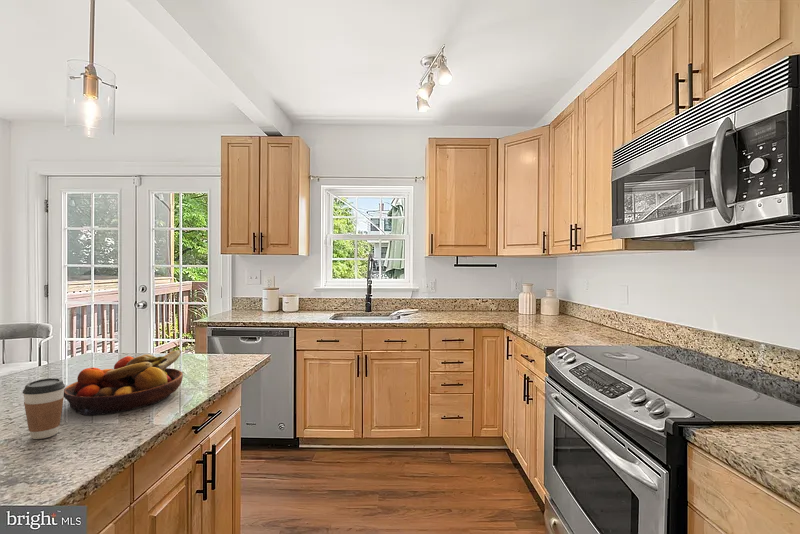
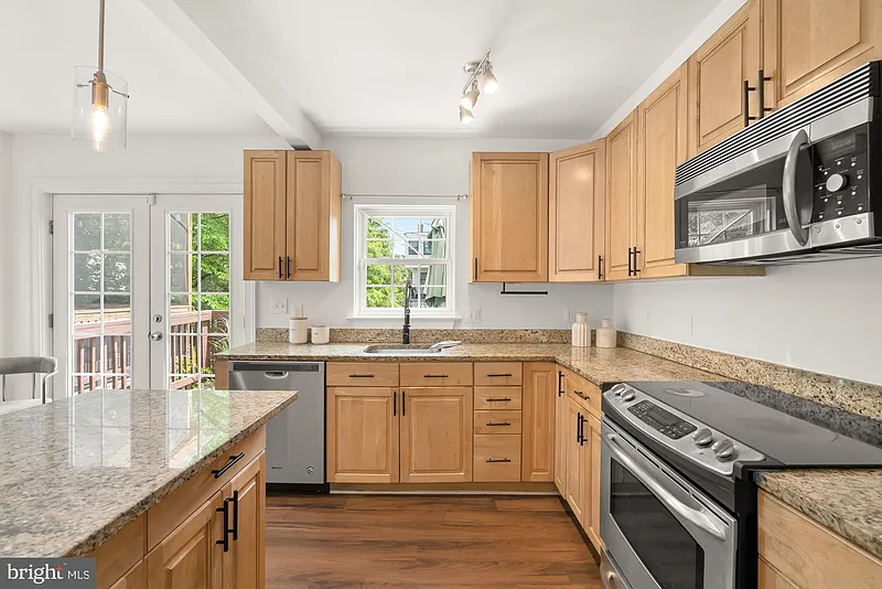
- fruit bowl [63,349,184,416]
- coffee cup [22,377,66,440]
